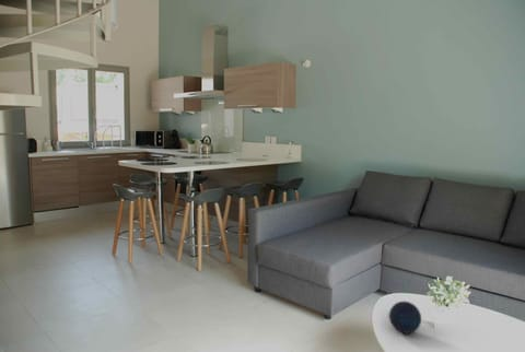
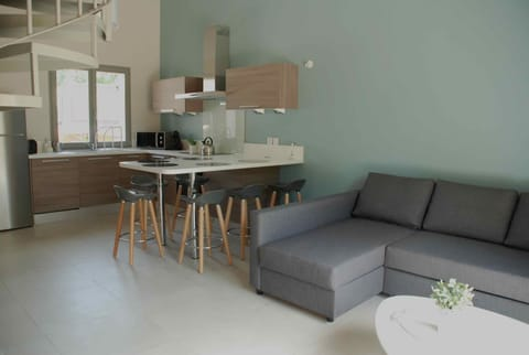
- decorative orb [388,301,422,335]
